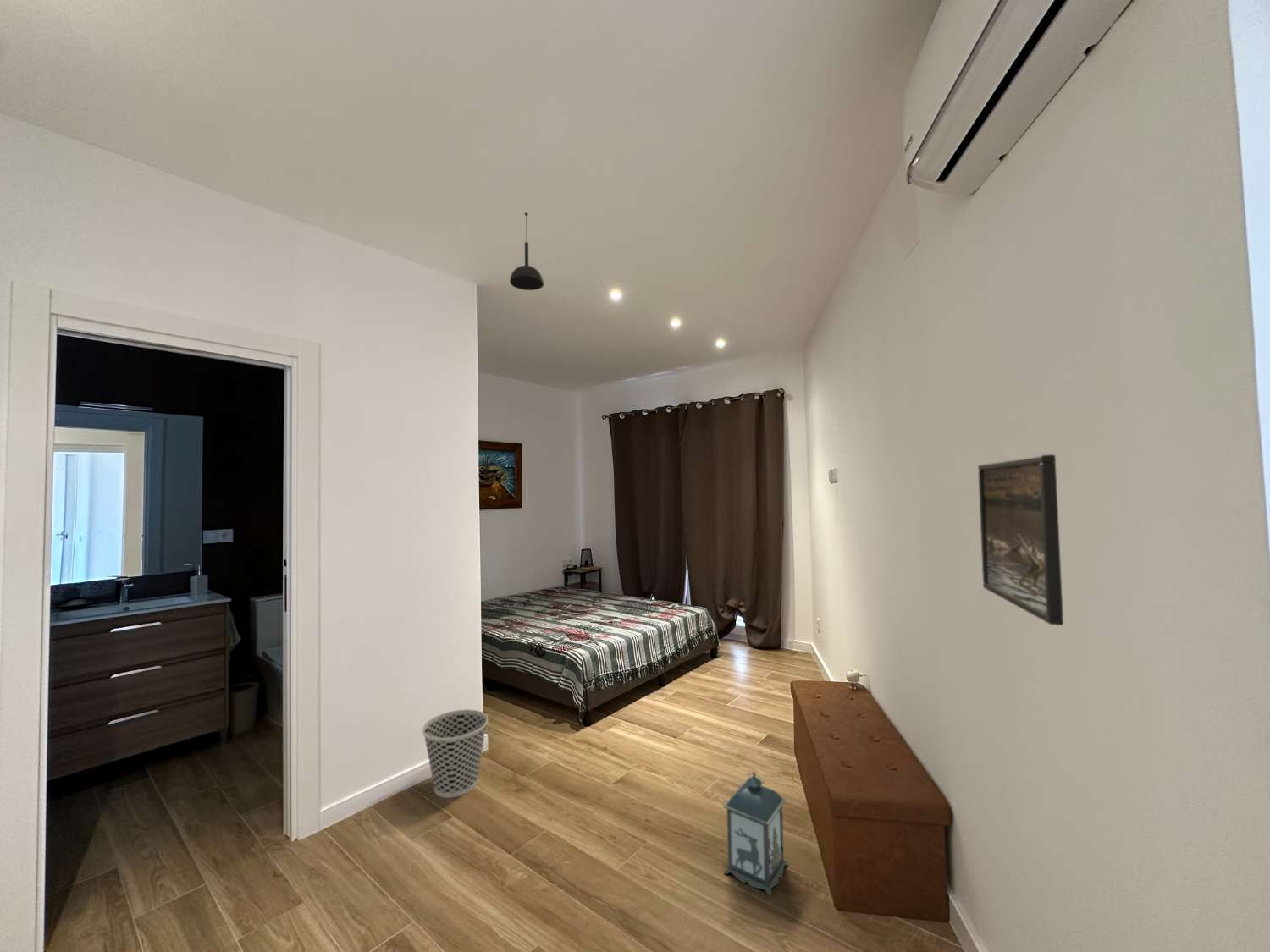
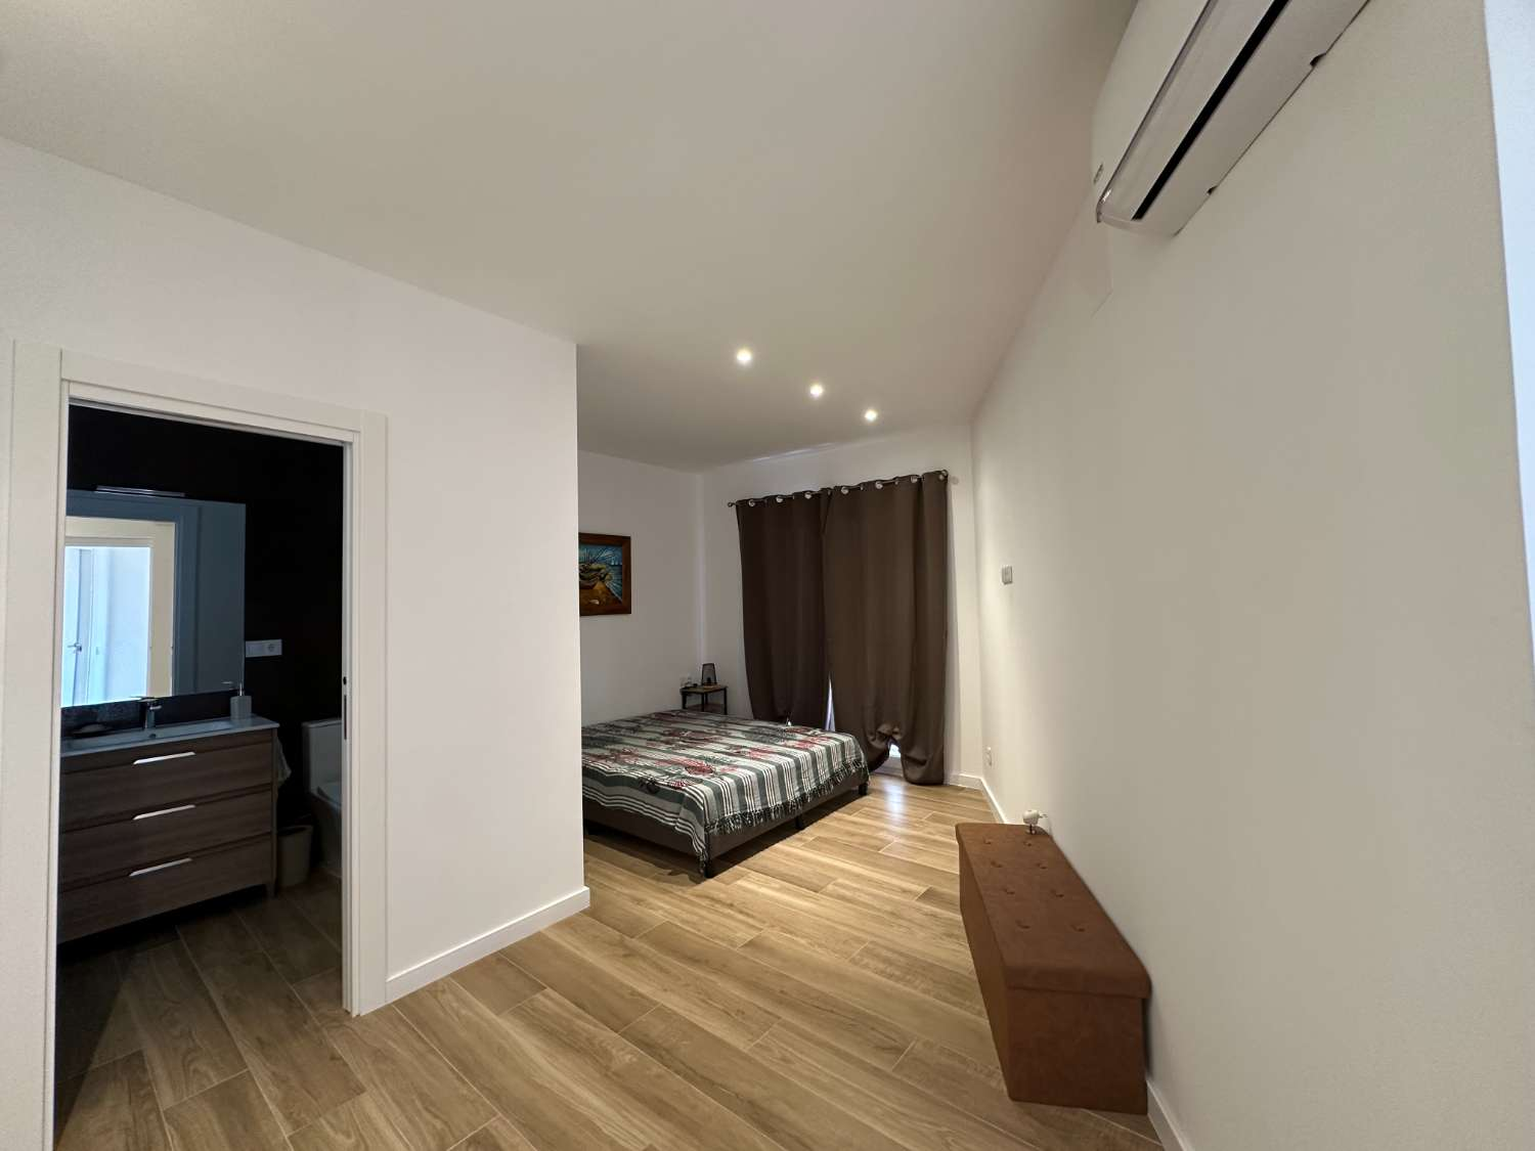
- wastebasket [422,708,489,799]
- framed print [977,454,1064,626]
- pendant light [509,212,544,291]
- lantern [722,772,789,897]
